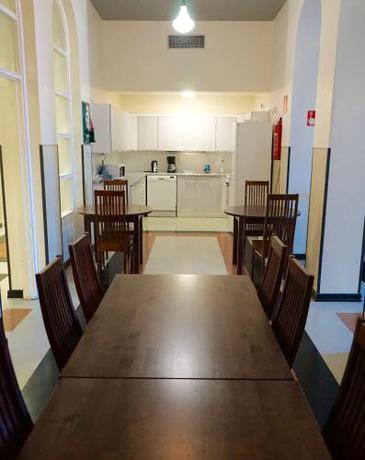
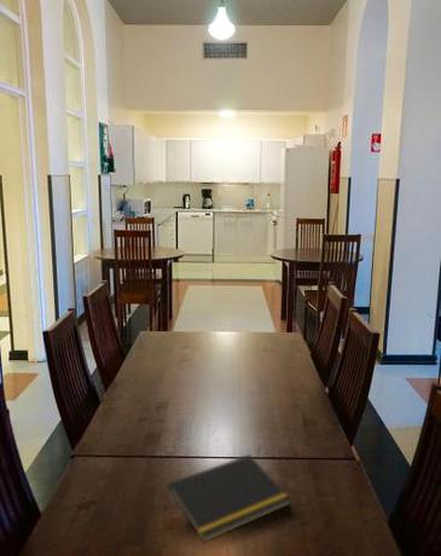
+ notepad [164,453,292,543]
